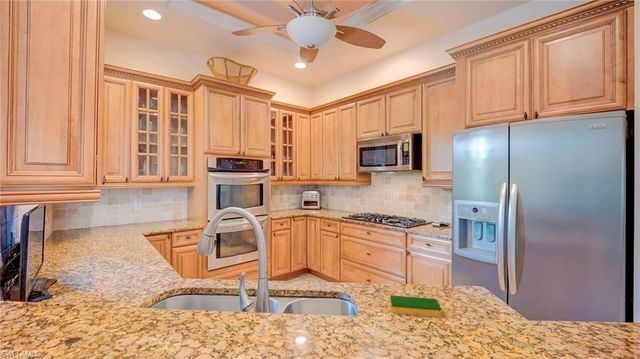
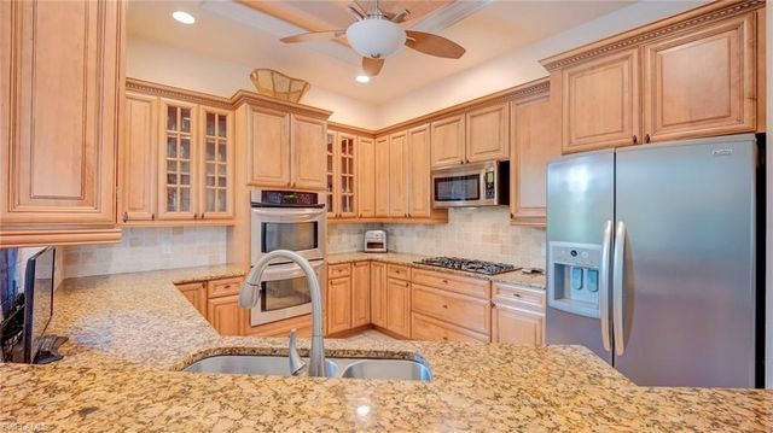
- dish sponge [389,295,442,317]
